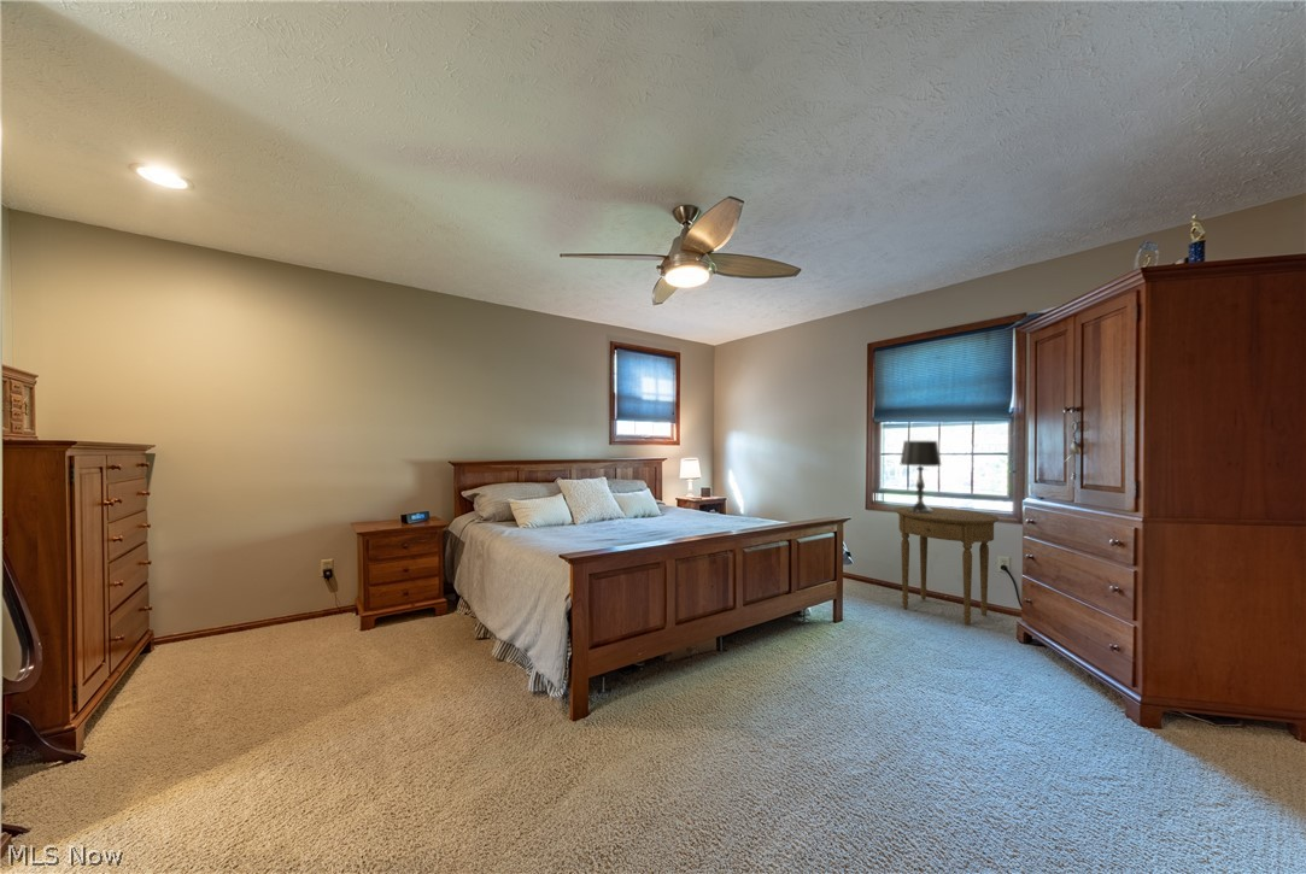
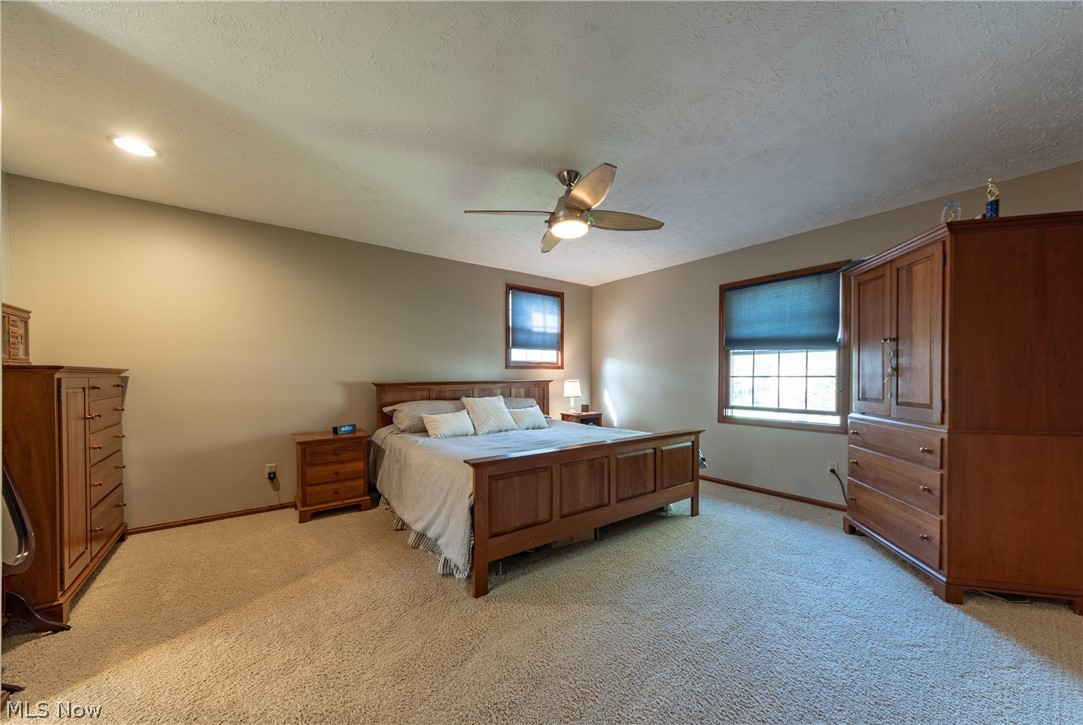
- side table [894,505,1000,627]
- table lamp [900,440,943,514]
